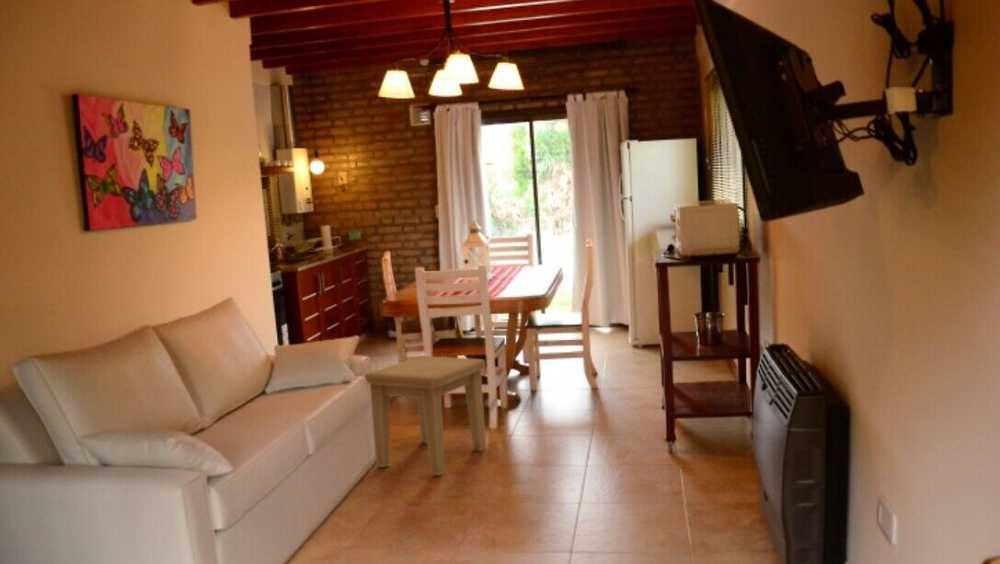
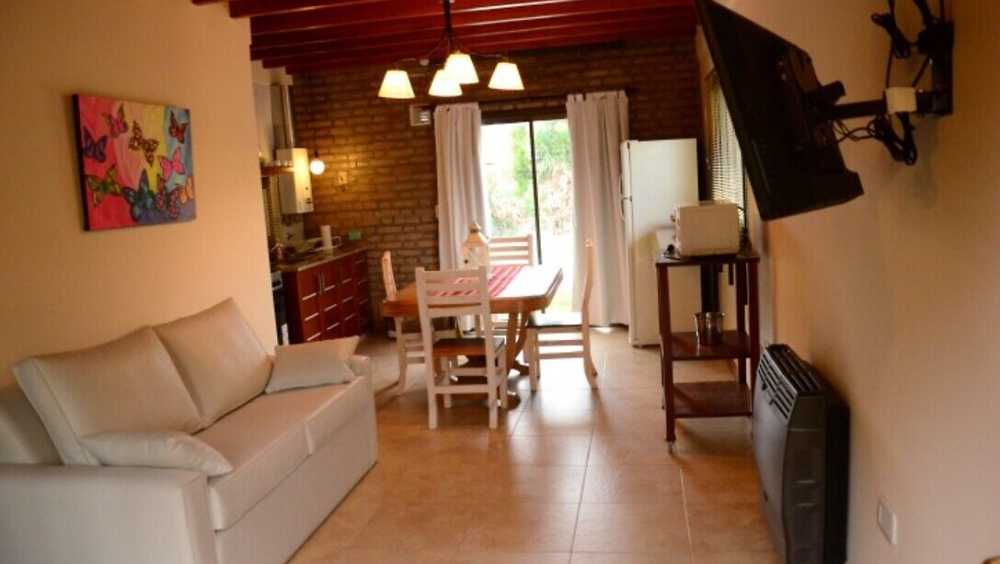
- side table [363,355,487,476]
